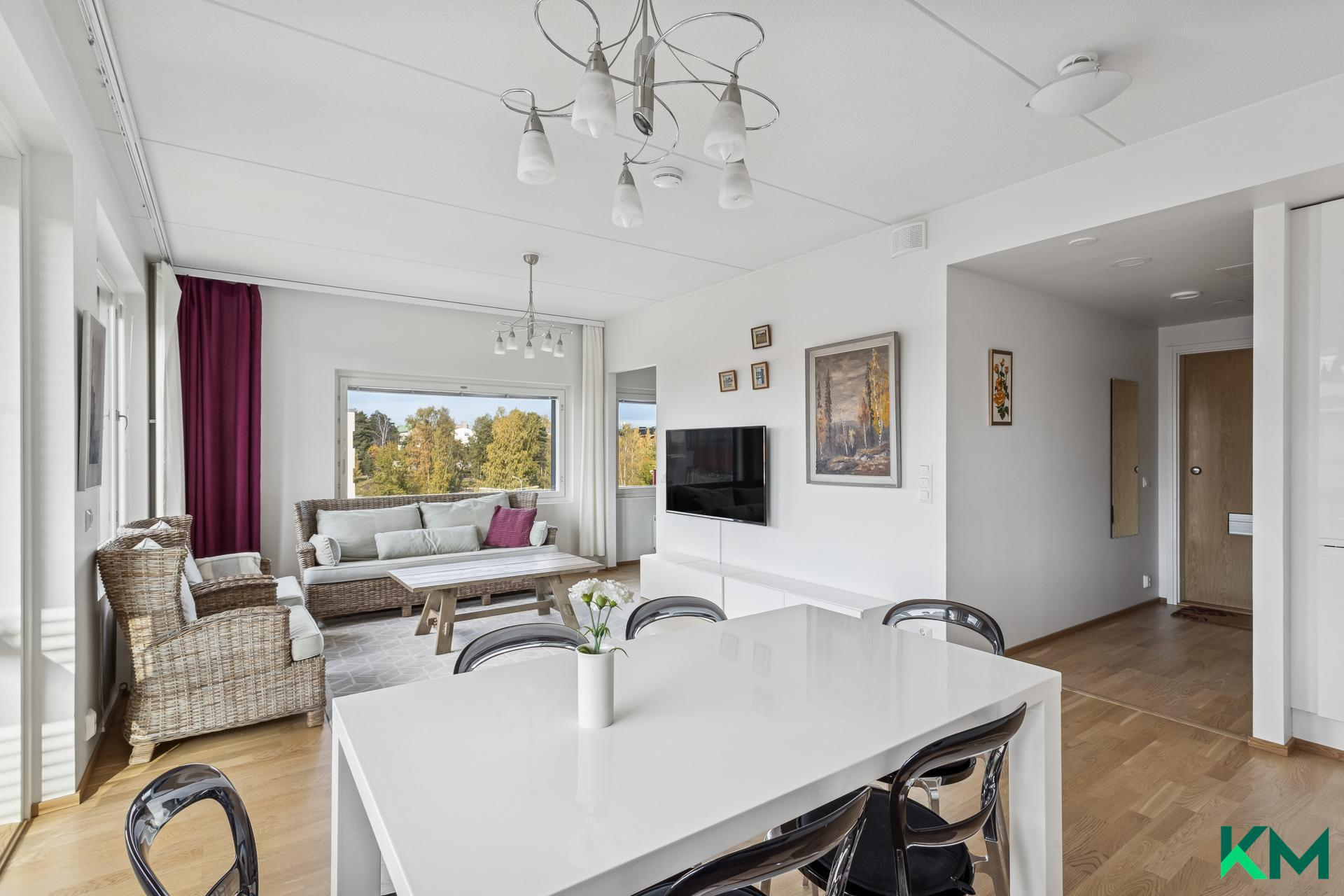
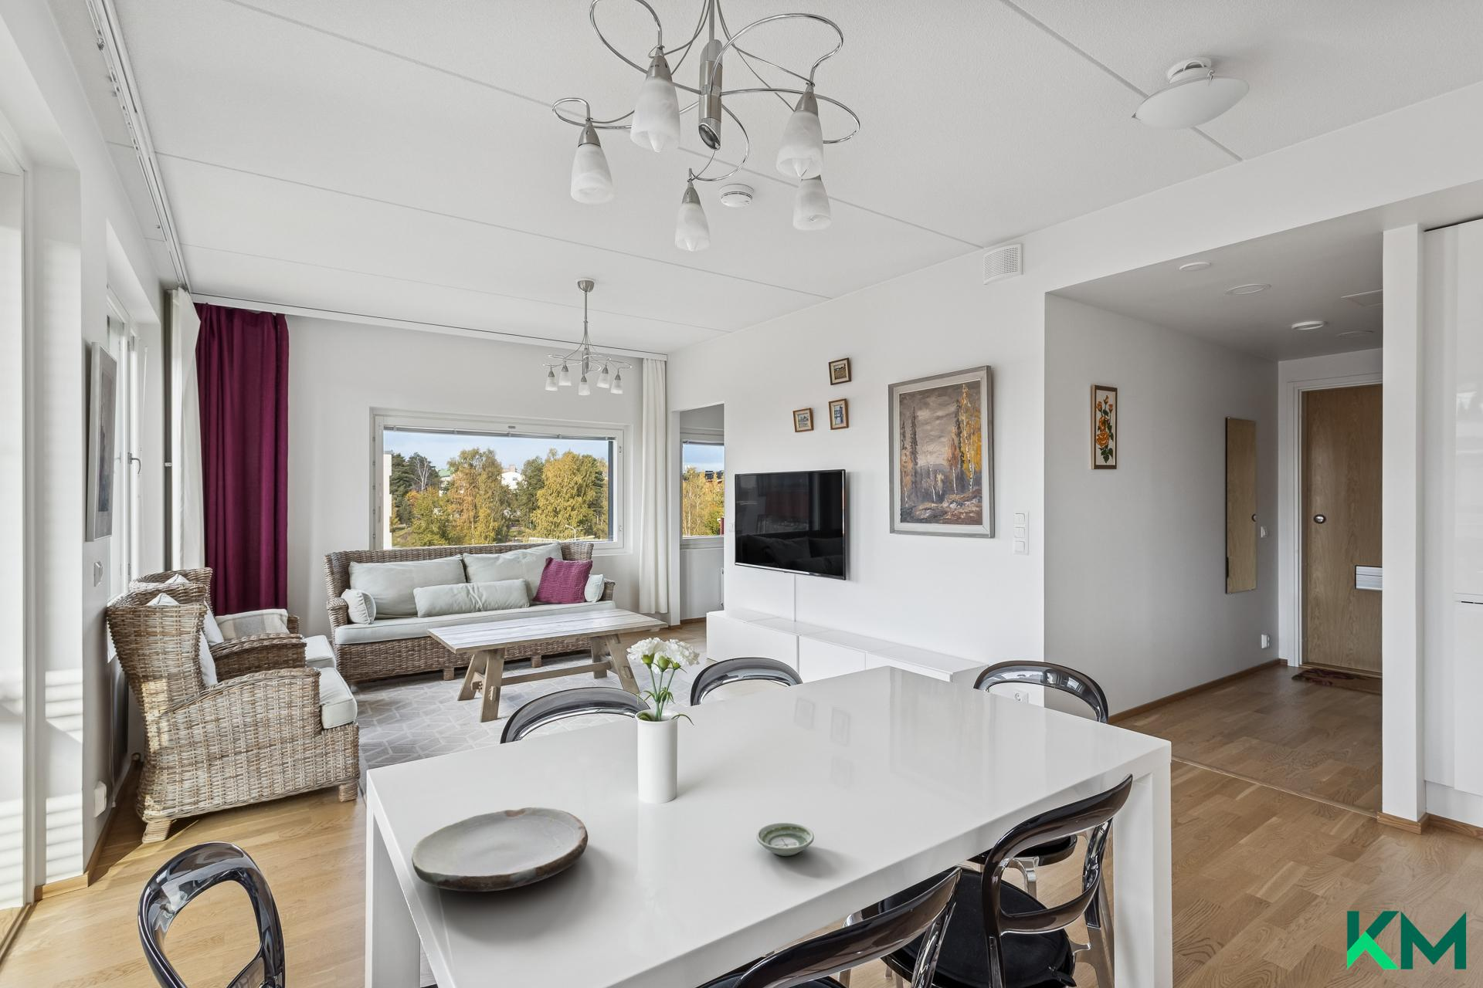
+ saucer [756,821,814,857]
+ plate [410,806,588,892]
